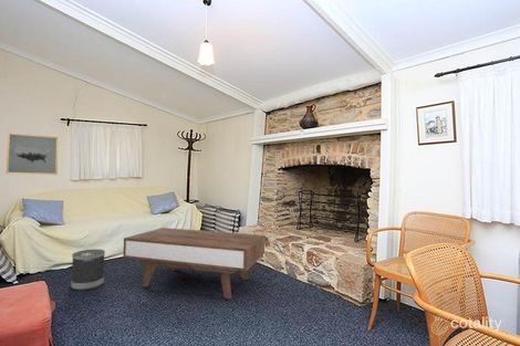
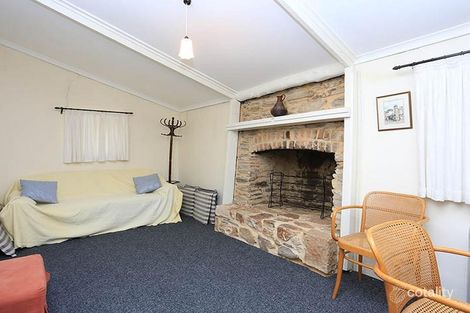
- wastebasket [70,248,106,291]
- coffee table [122,227,267,301]
- wall art [6,132,60,176]
